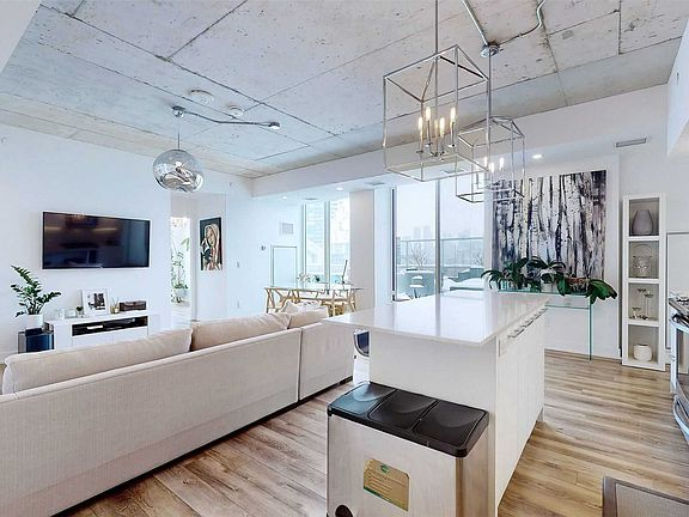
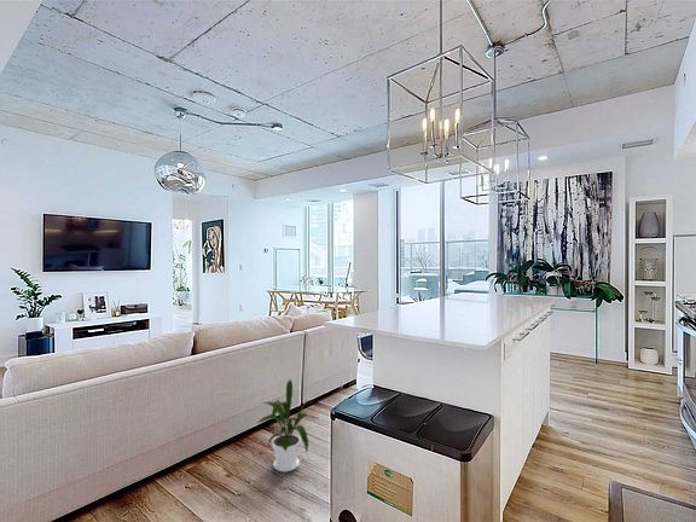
+ house plant [256,378,317,472]
